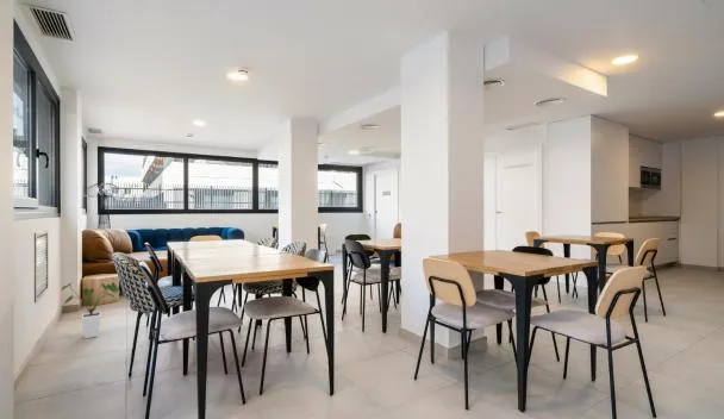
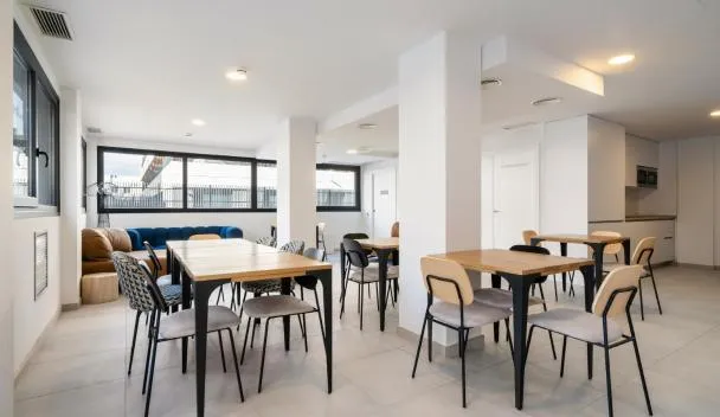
- house plant [61,281,121,339]
